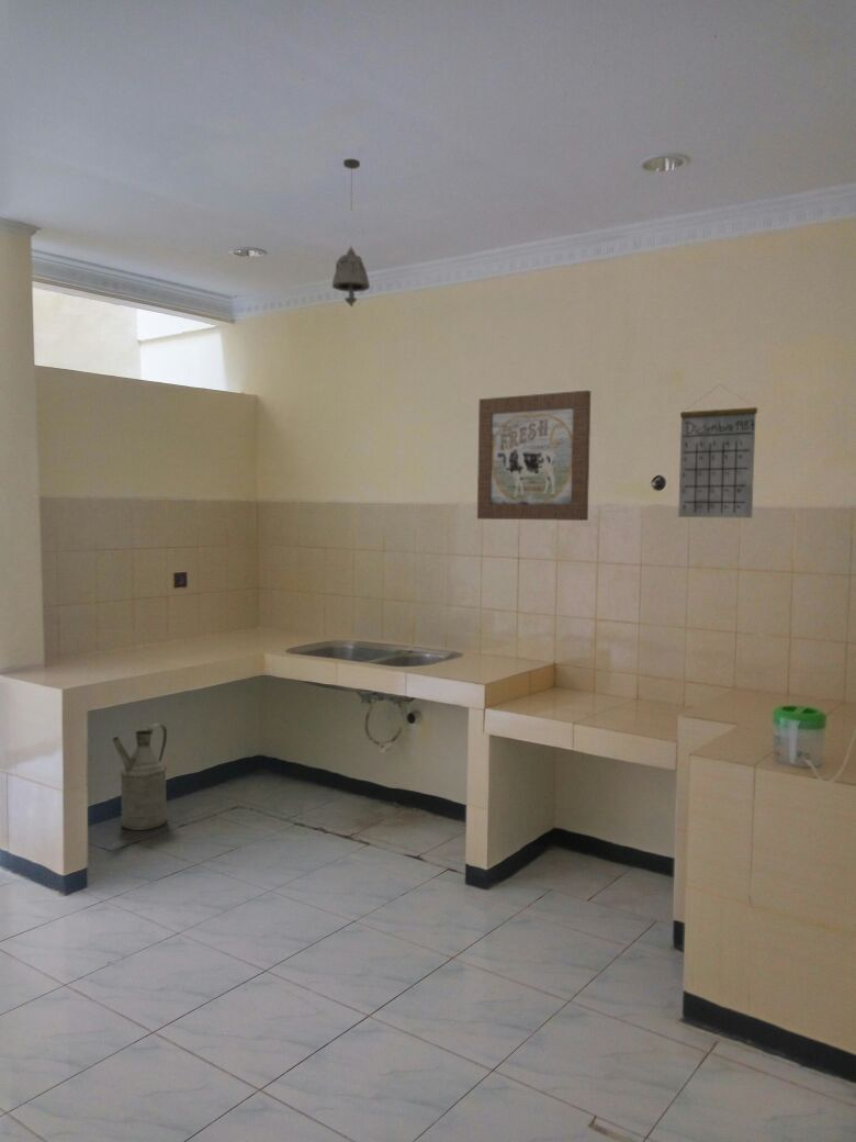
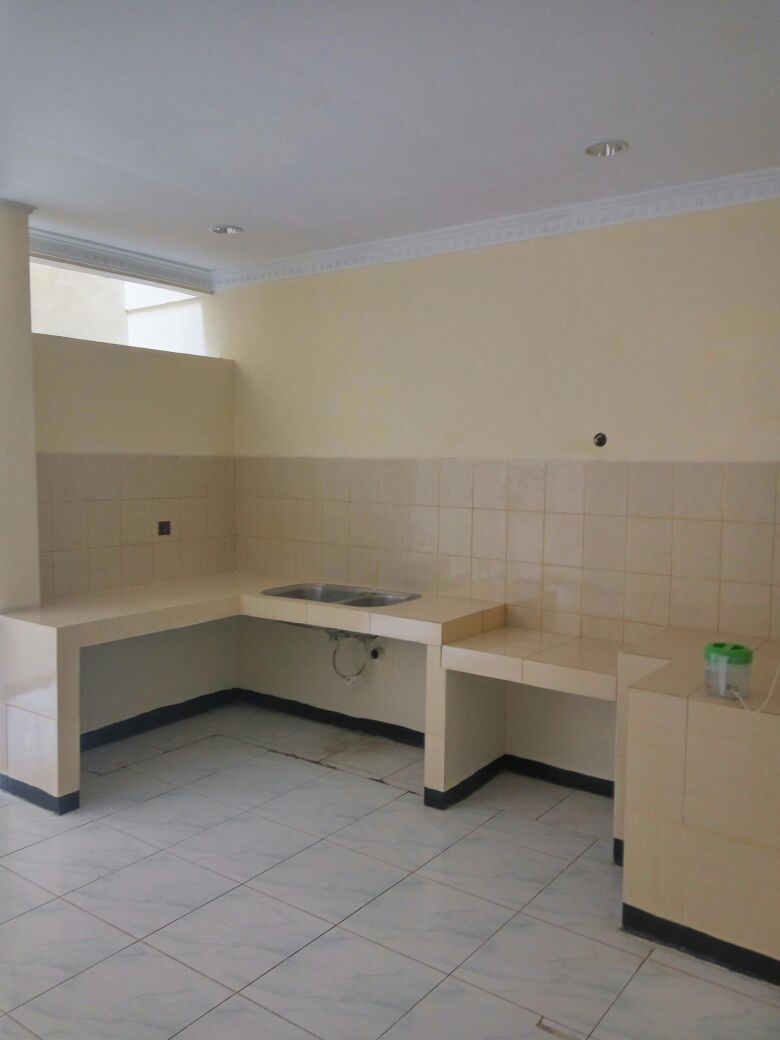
- wall art [476,390,592,522]
- calendar [677,383,758,519]
- pendant light [330,158,371,307]
- watering can [112,723,168,831]
